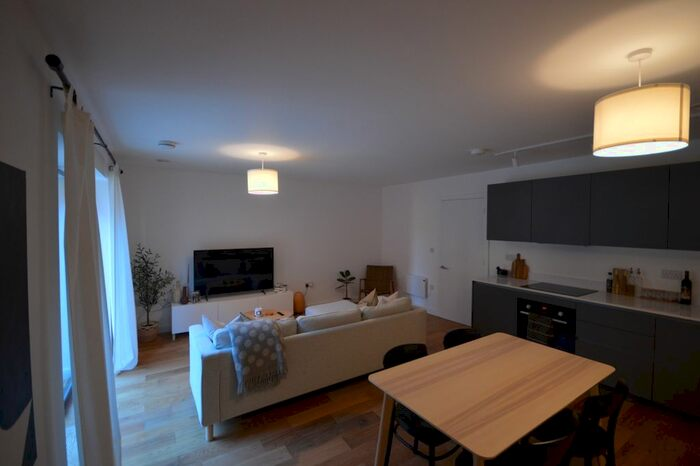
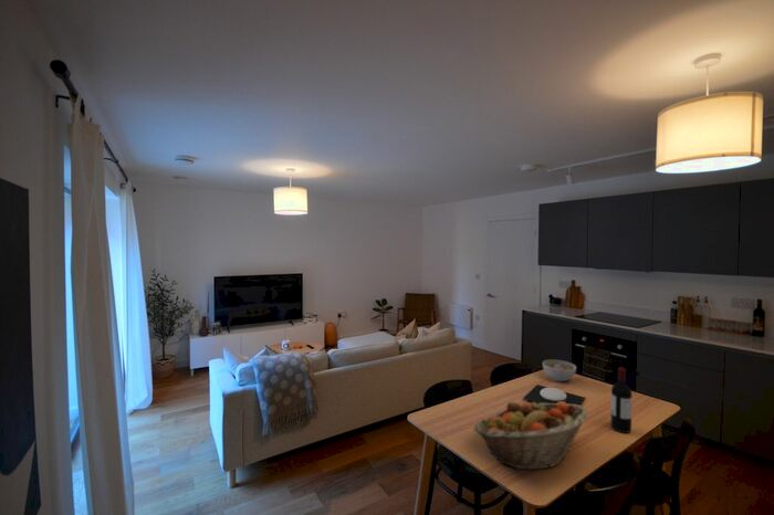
+ bowl [542,359,577,382]
+ plate [523,383,586,406]
+ fruit basket [472,401,589,471]
+ wine bottle [609,366,632,434]
